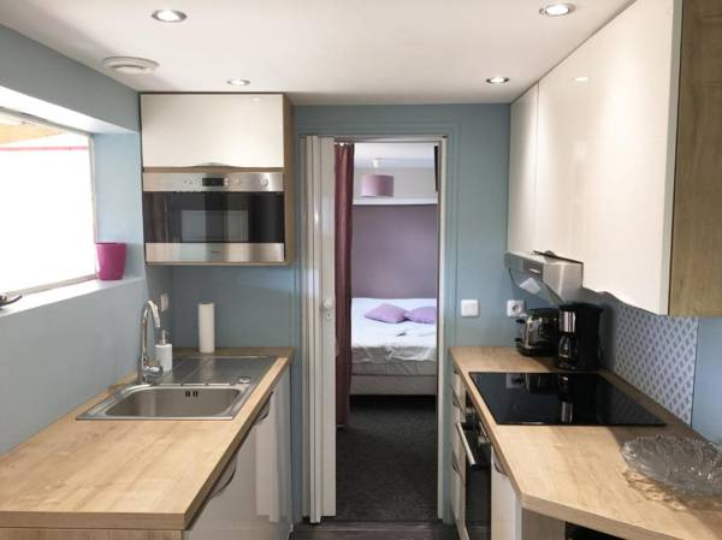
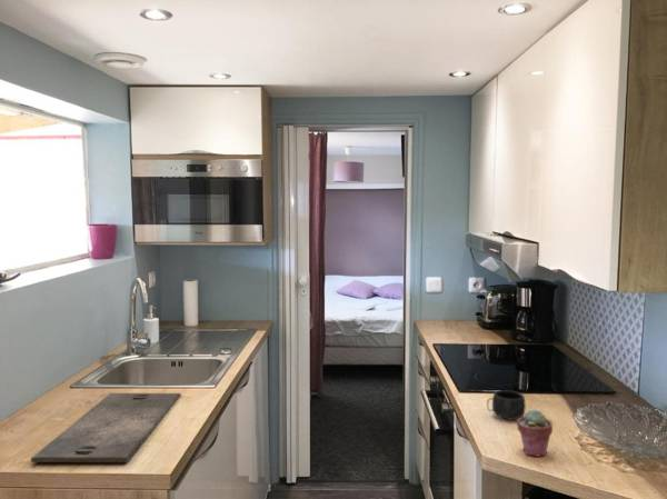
+ potted succulent [516,408,554,458]
+ cutting board [30,392,182,463]
+ mug [486,389,527,421]
